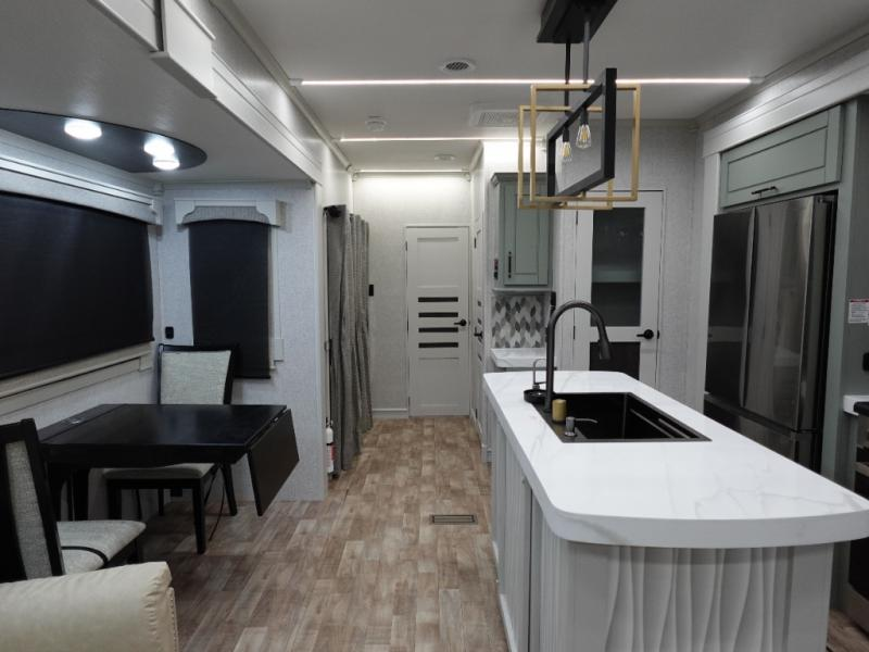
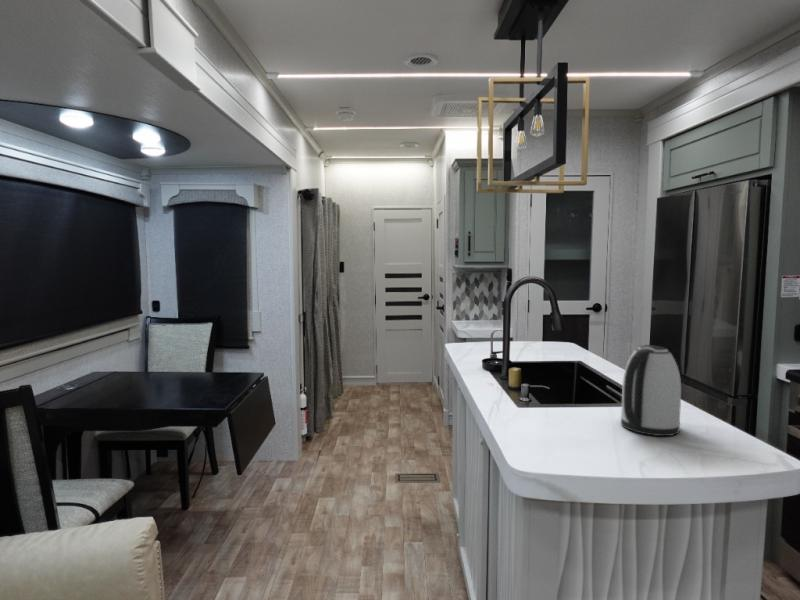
+ kettle [620,344,682,437]
